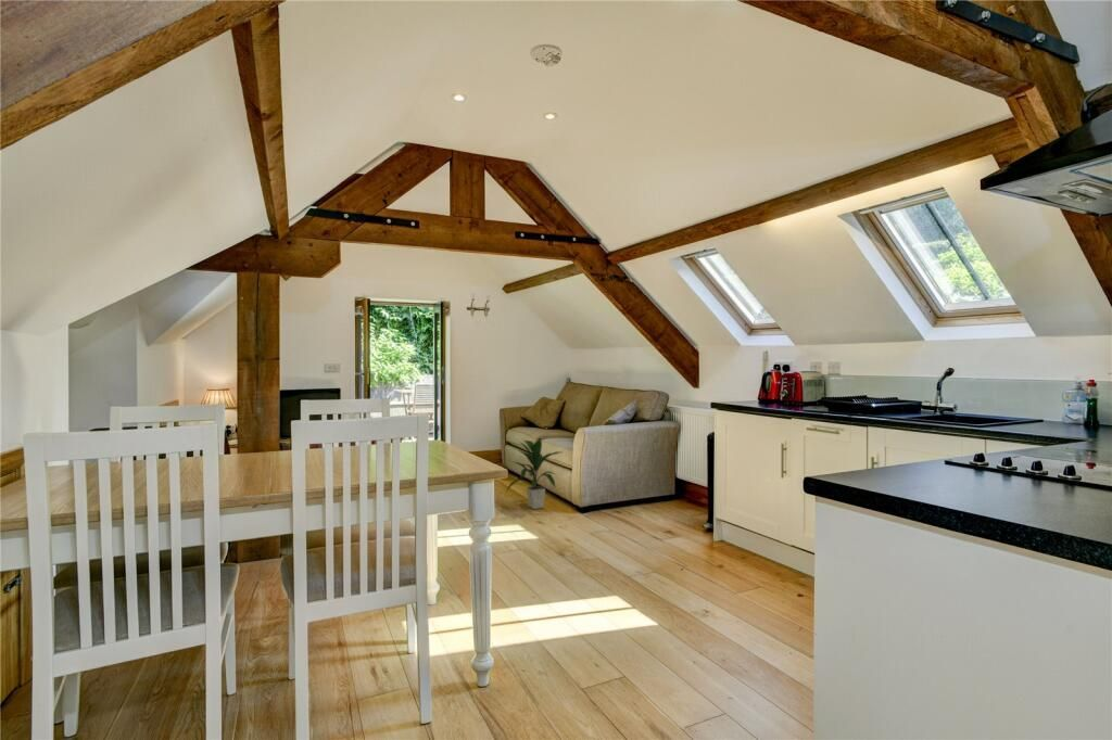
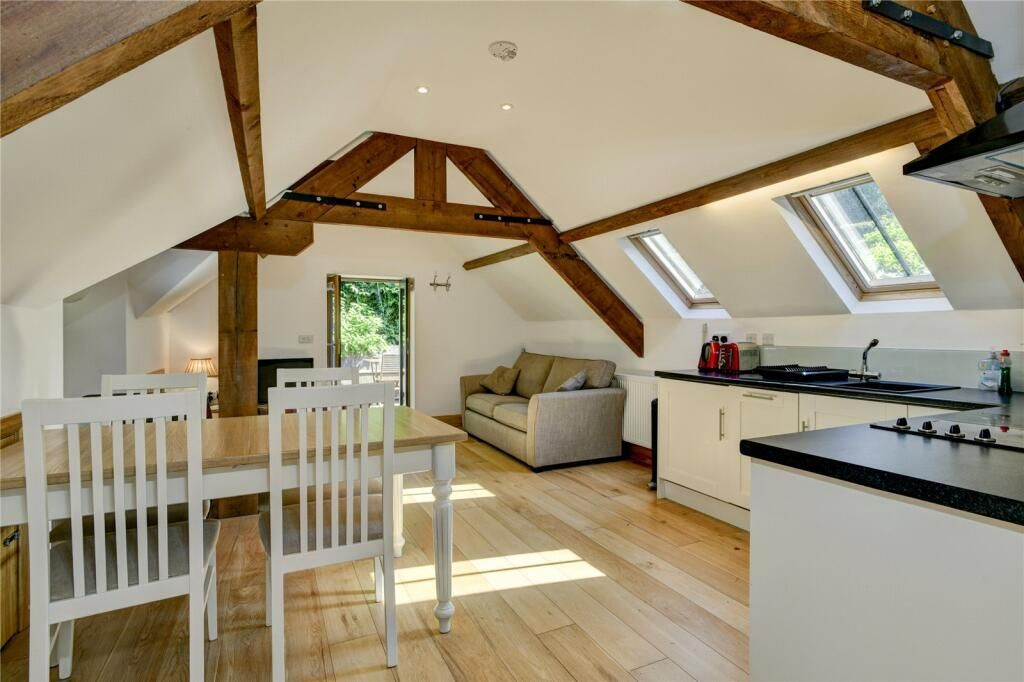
- indoor plant [504,435,561,510]
